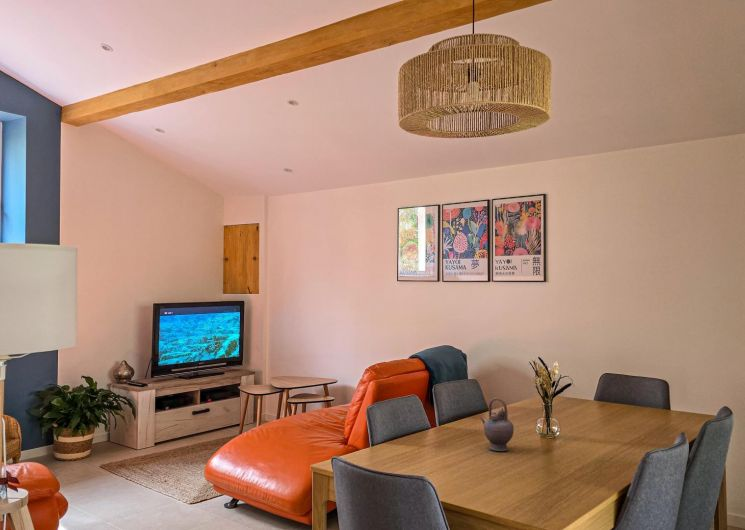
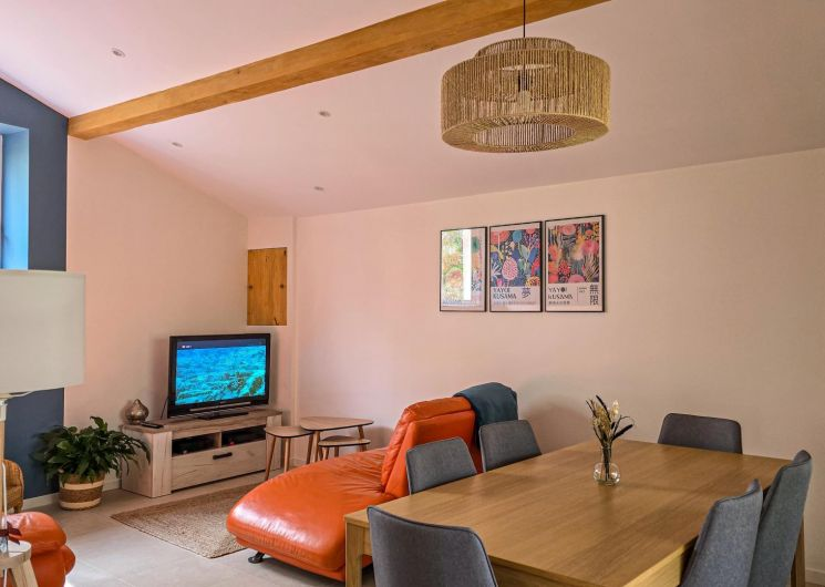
- teapot [479,397,515,452]
